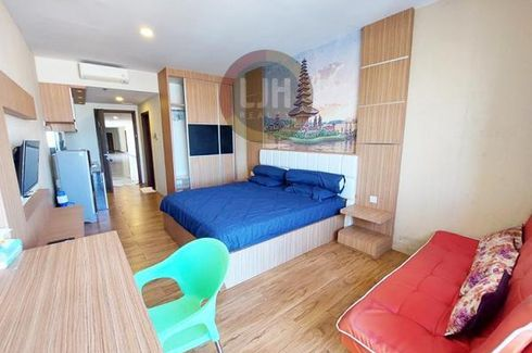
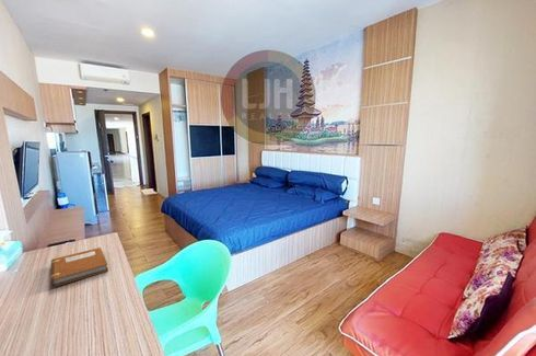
+ notebook [49,246,109,288]
